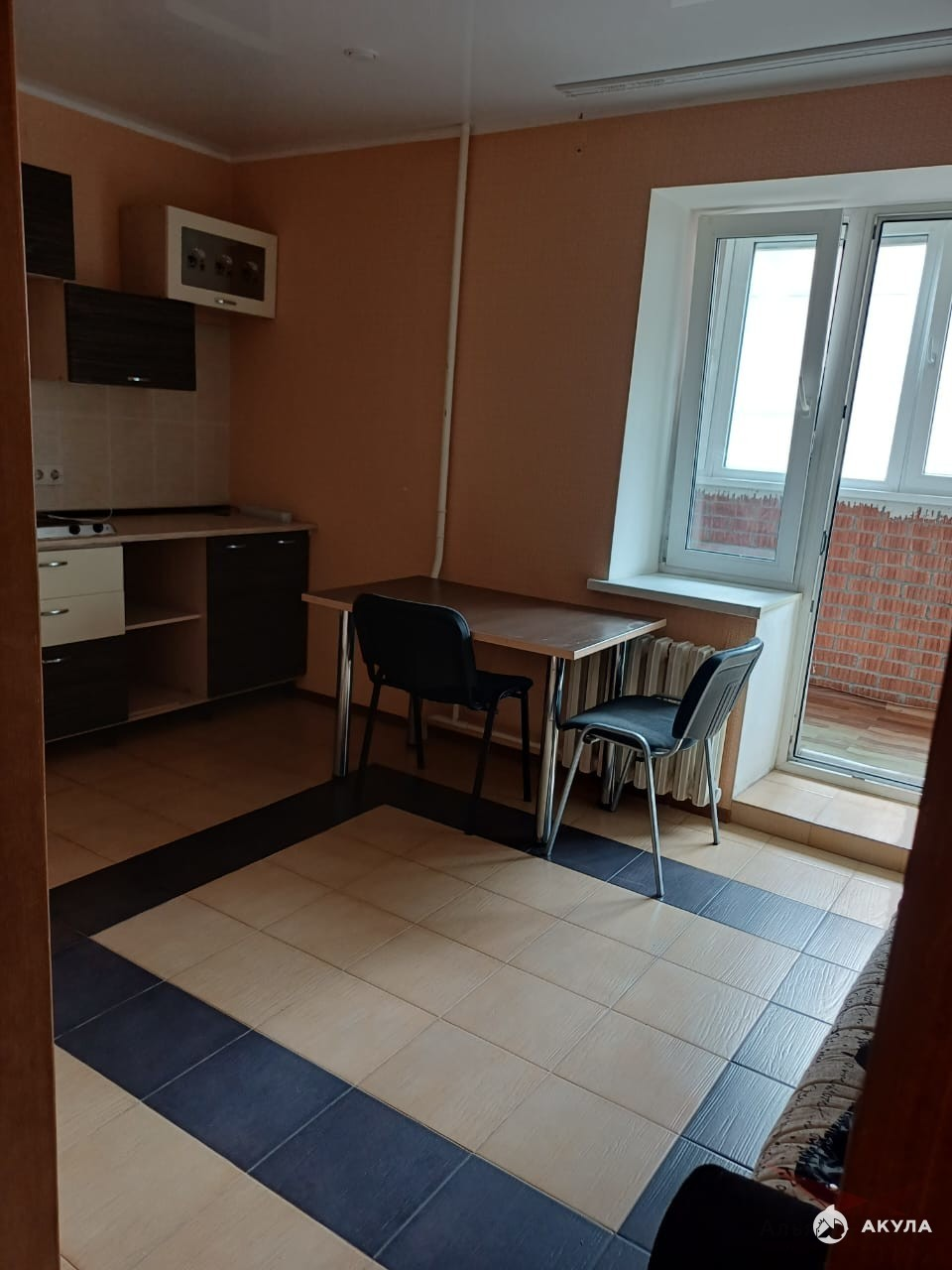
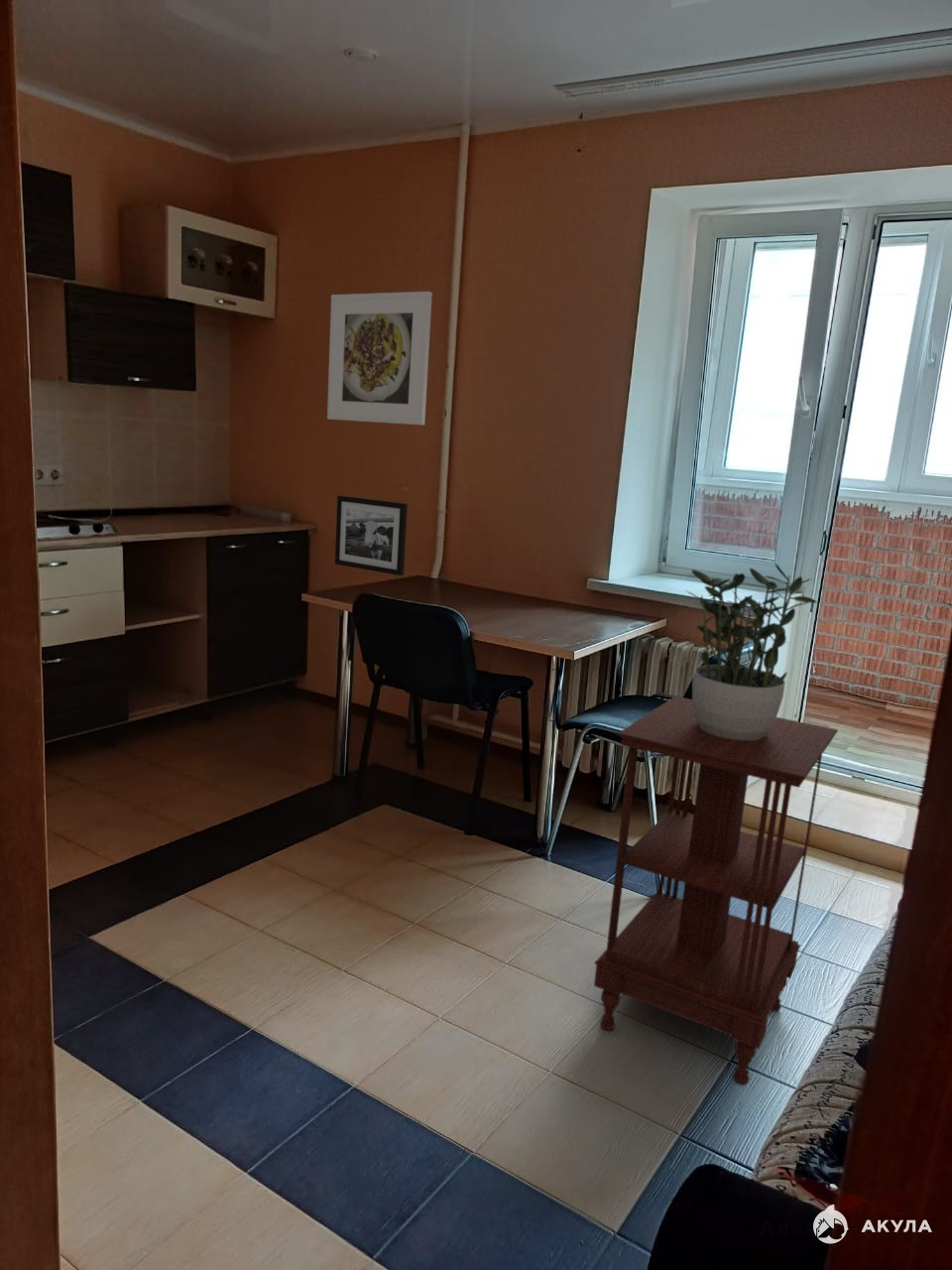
+ picture frame [334,495,409,576]
+ potted plant [685,562,818,740]
+ side table [593,696,839,1086]
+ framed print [326,291,433,426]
